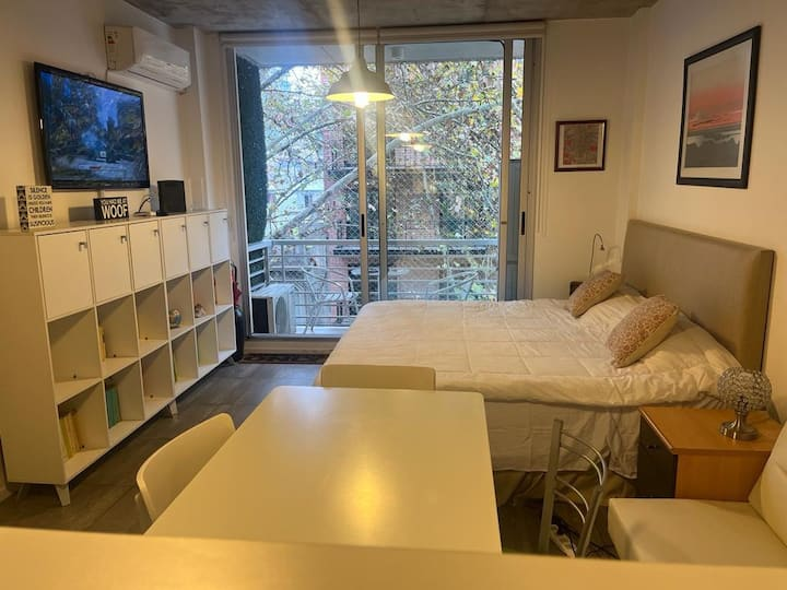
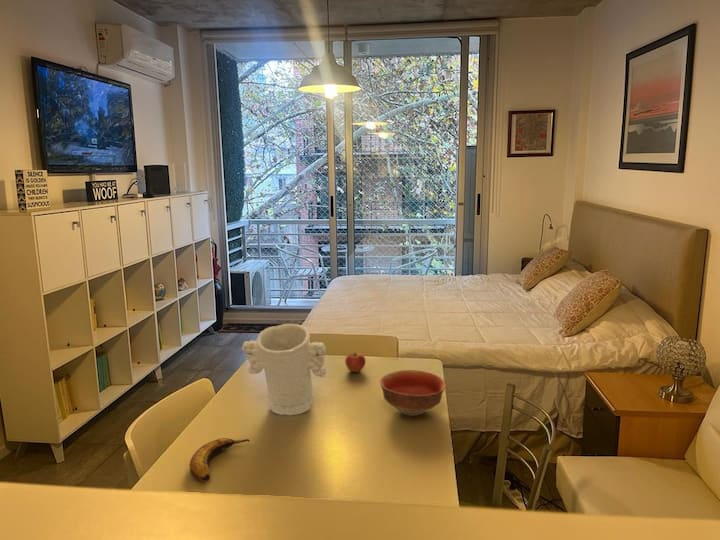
+ apple [344,351,367,373]
+ bowl [379,369,447,417]
+ banana [189,437,251,482]
+ decorative vase [241,323,327,416]
